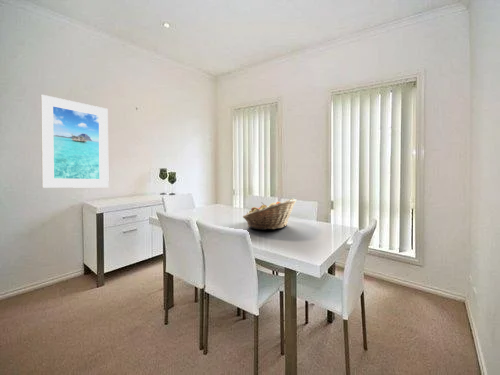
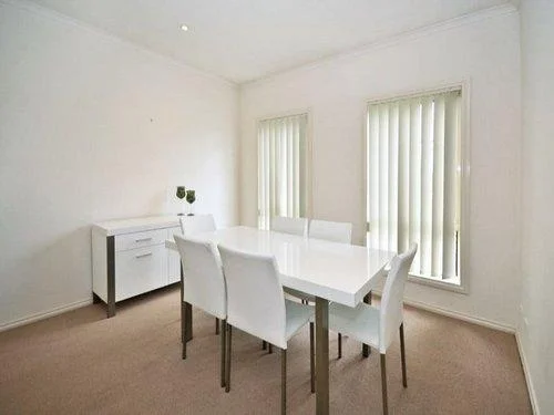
- fruit basket [242,198,298,231]
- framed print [40,94,110,189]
